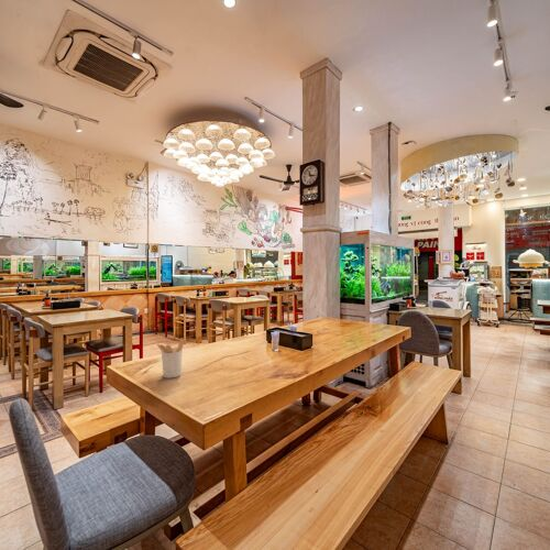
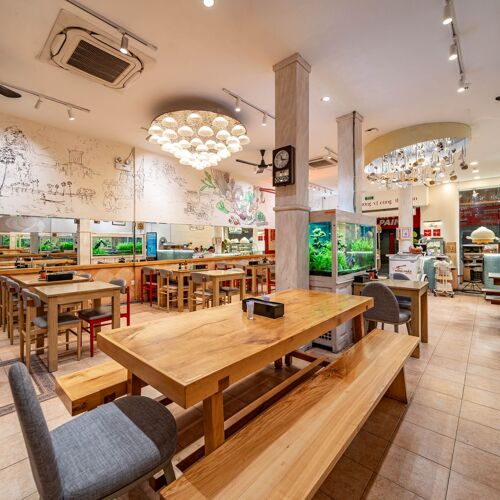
- utensil holder [156,338,186,380]
